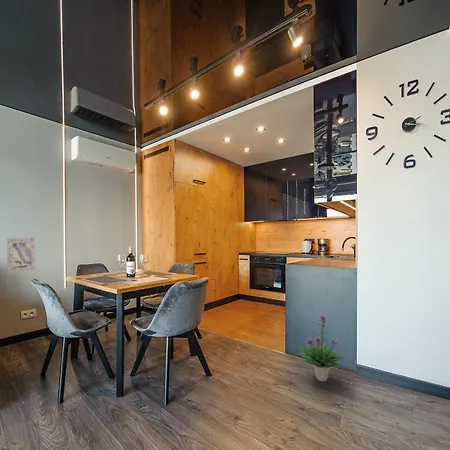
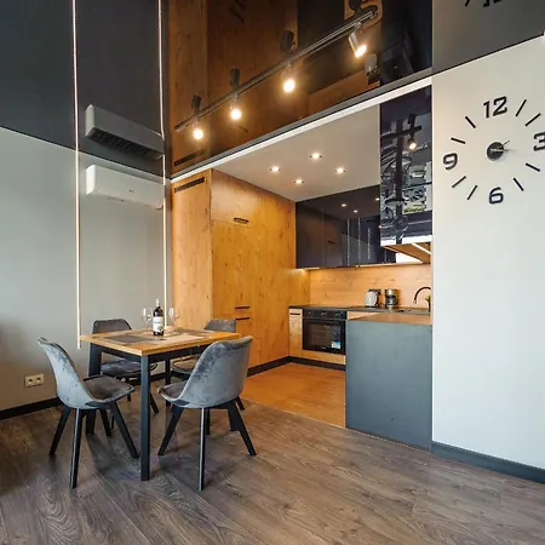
- potted plant [299,313,345,382]
- wall art [6,236,37,274]
